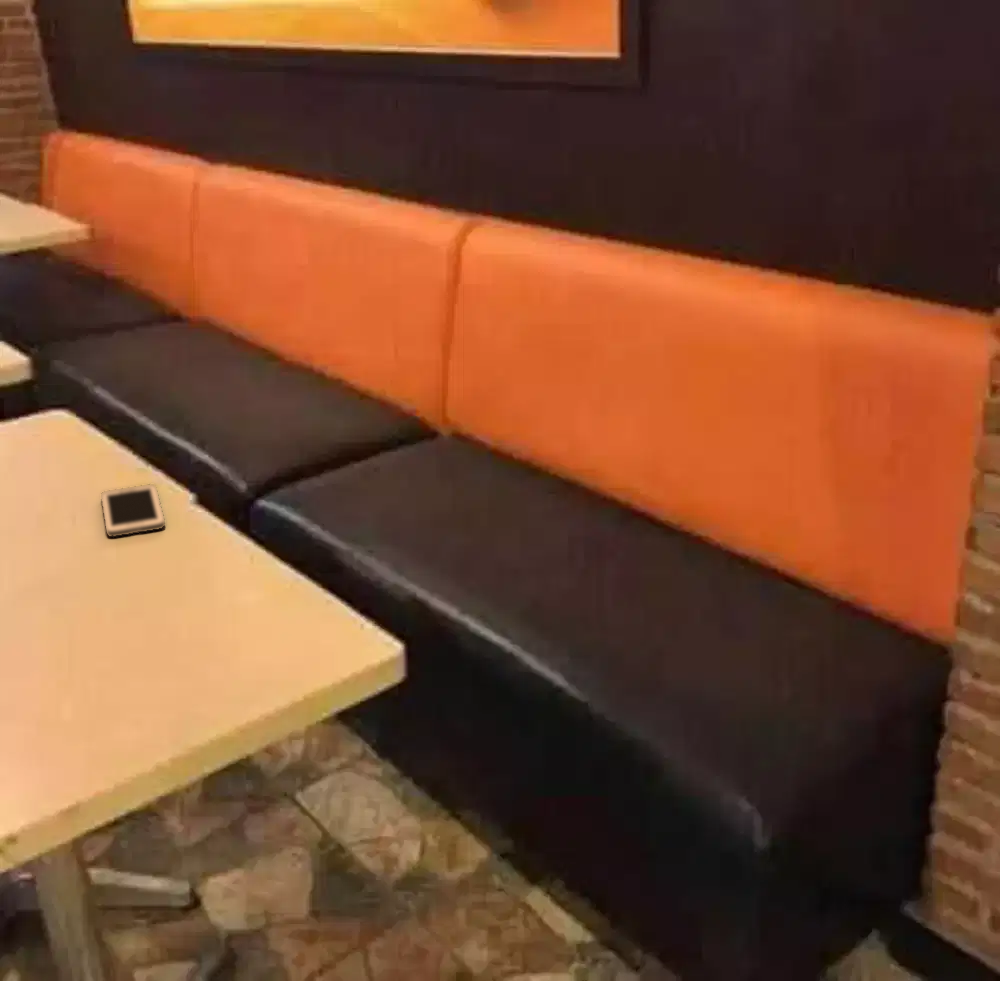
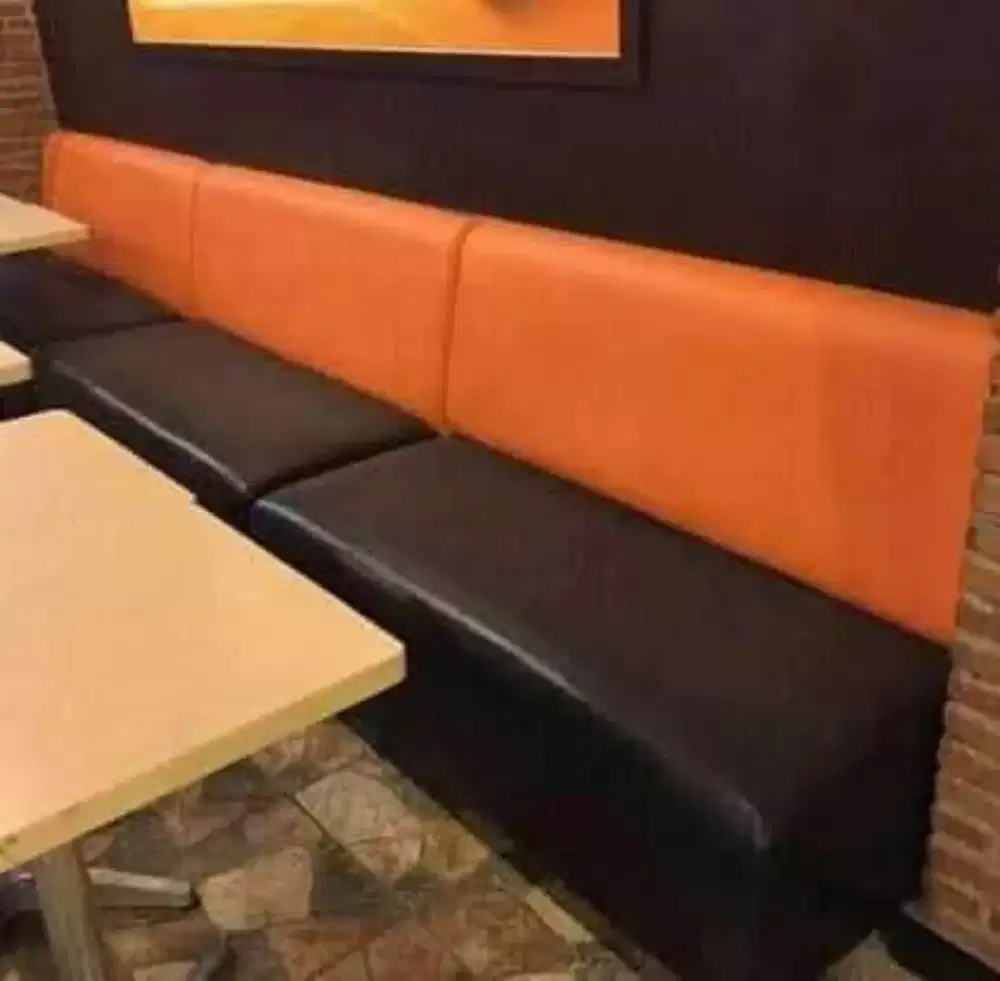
- cell phone [100,483,166,538]
